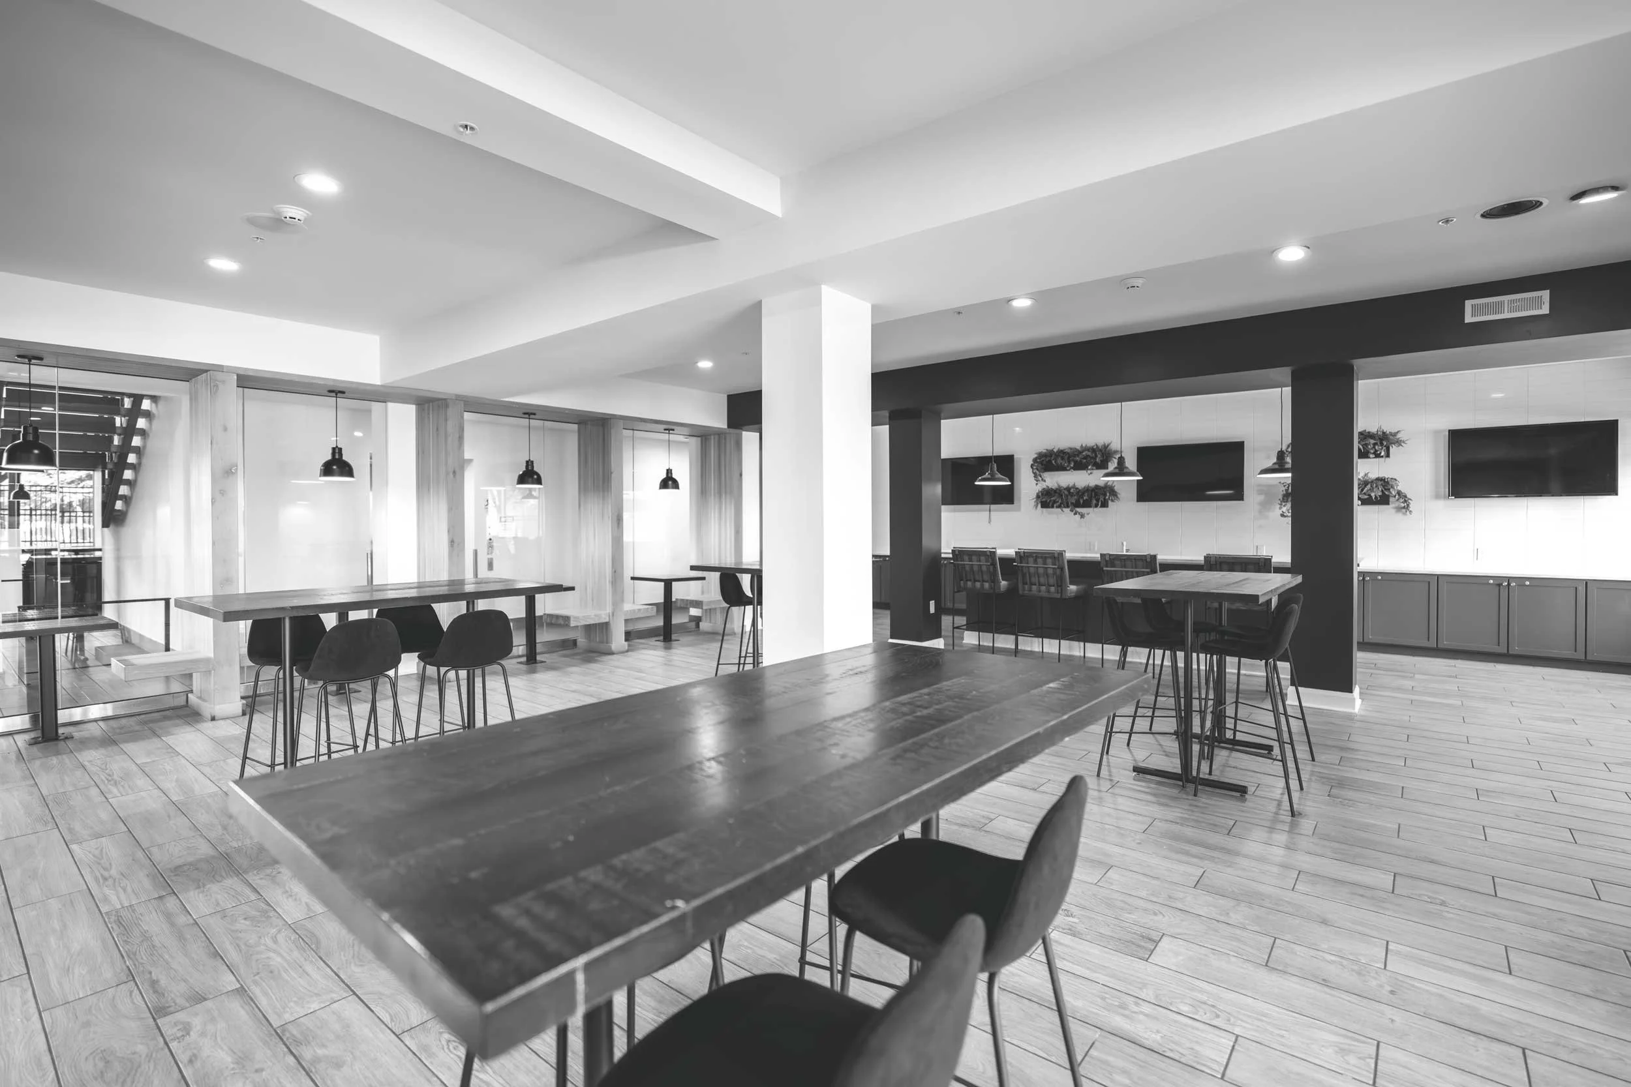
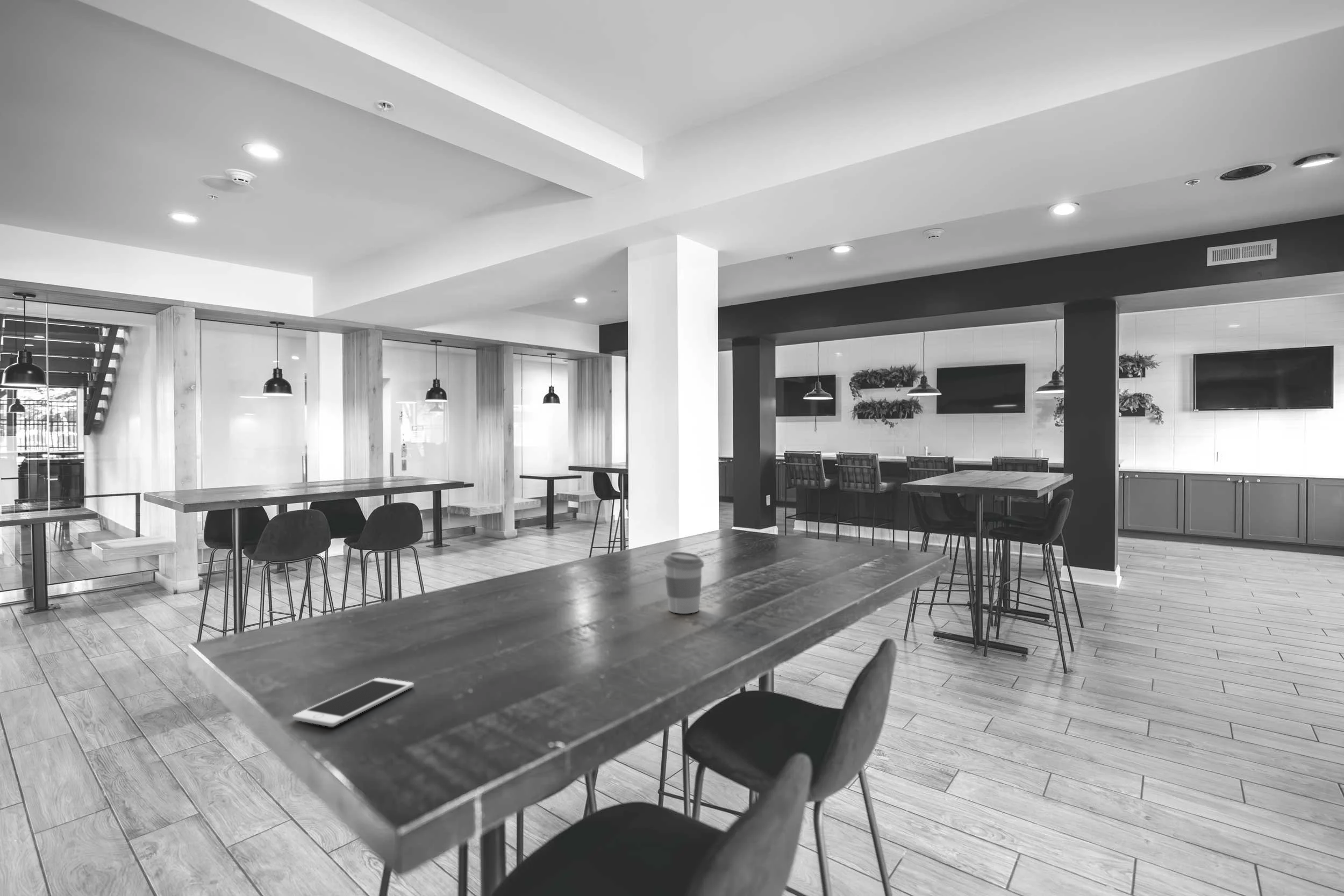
+ coffee cup [663,551,705,614]
+ cell phone [292,677,414,727]
